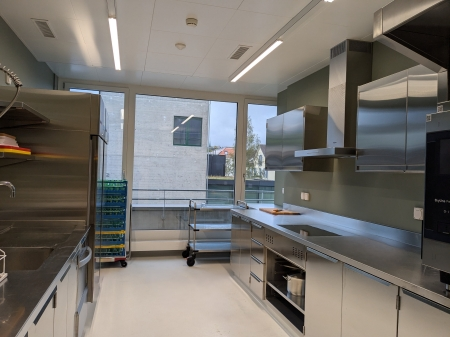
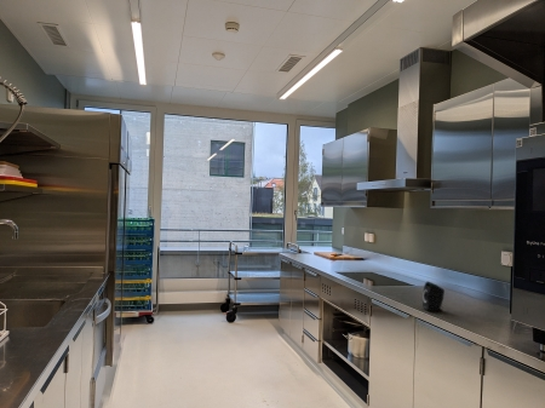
+ speaker [421,280,446,312]
